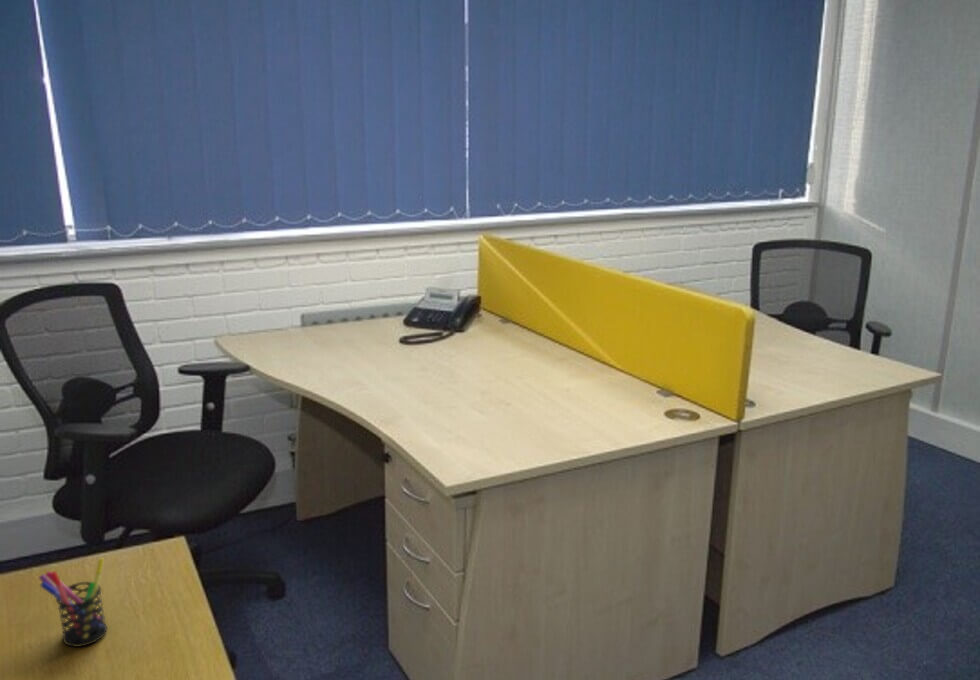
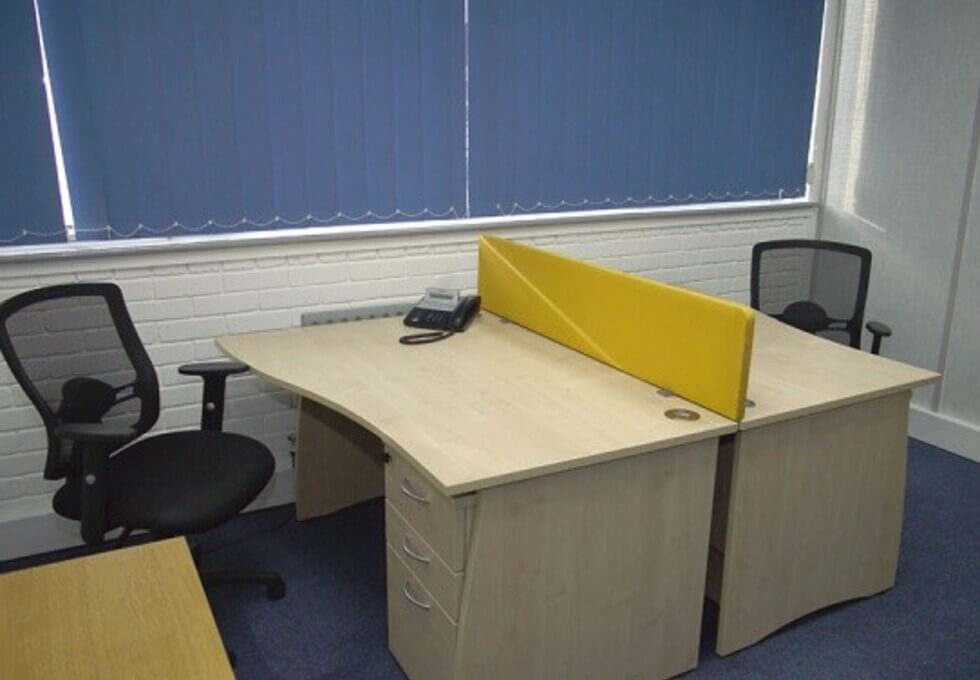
- pen holder [38,557,108,648]
